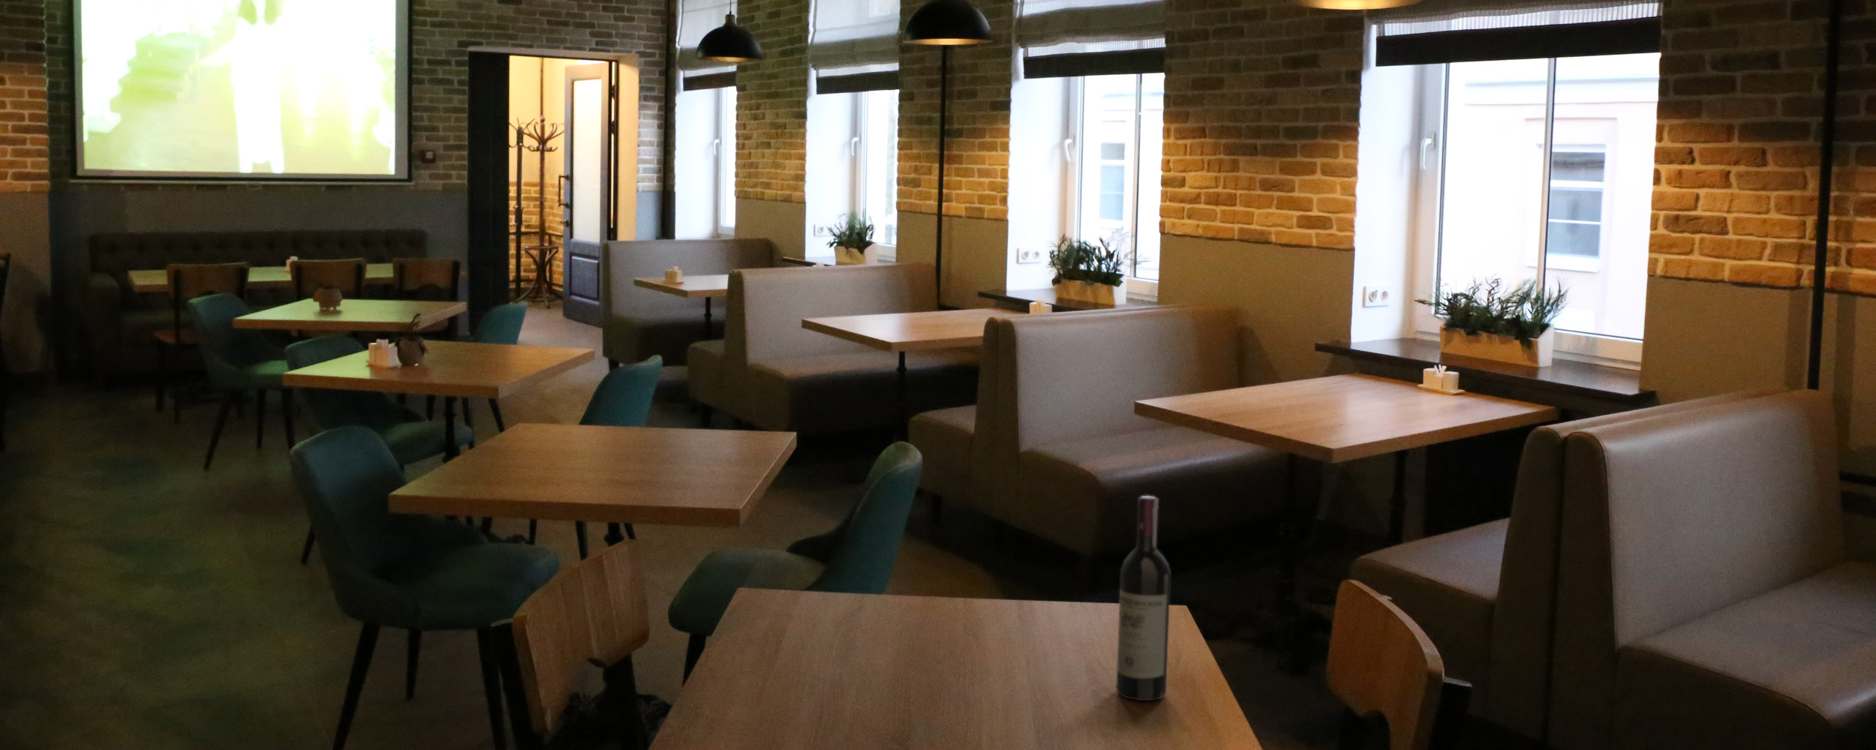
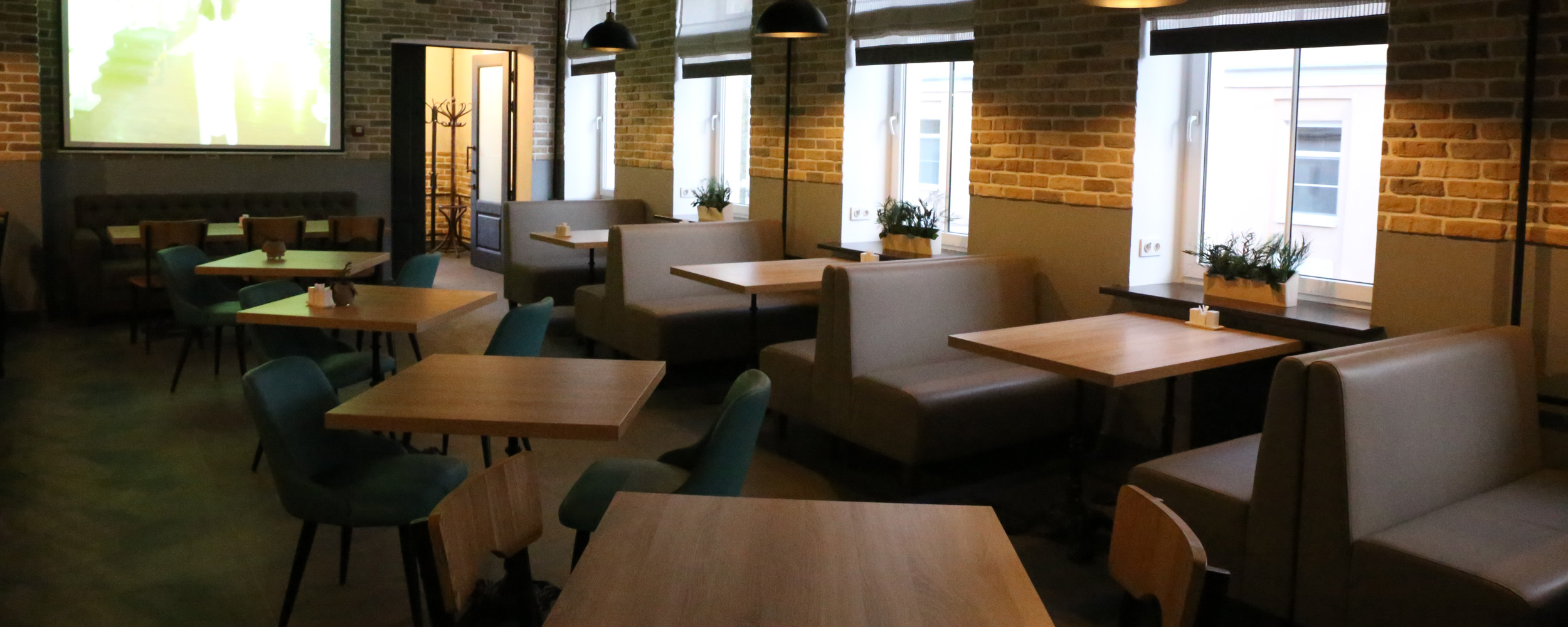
- wine bottle [1116,495,1171,701]
